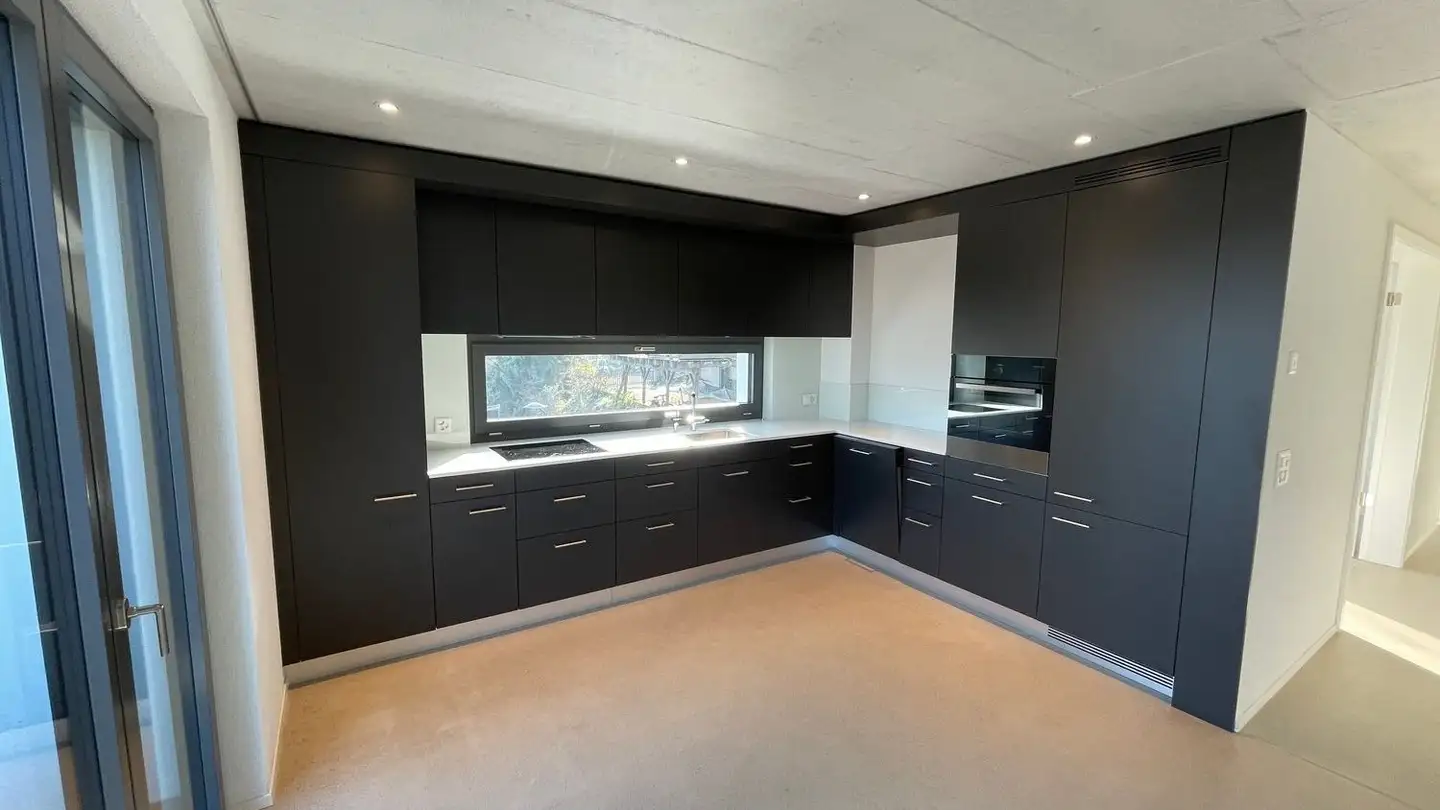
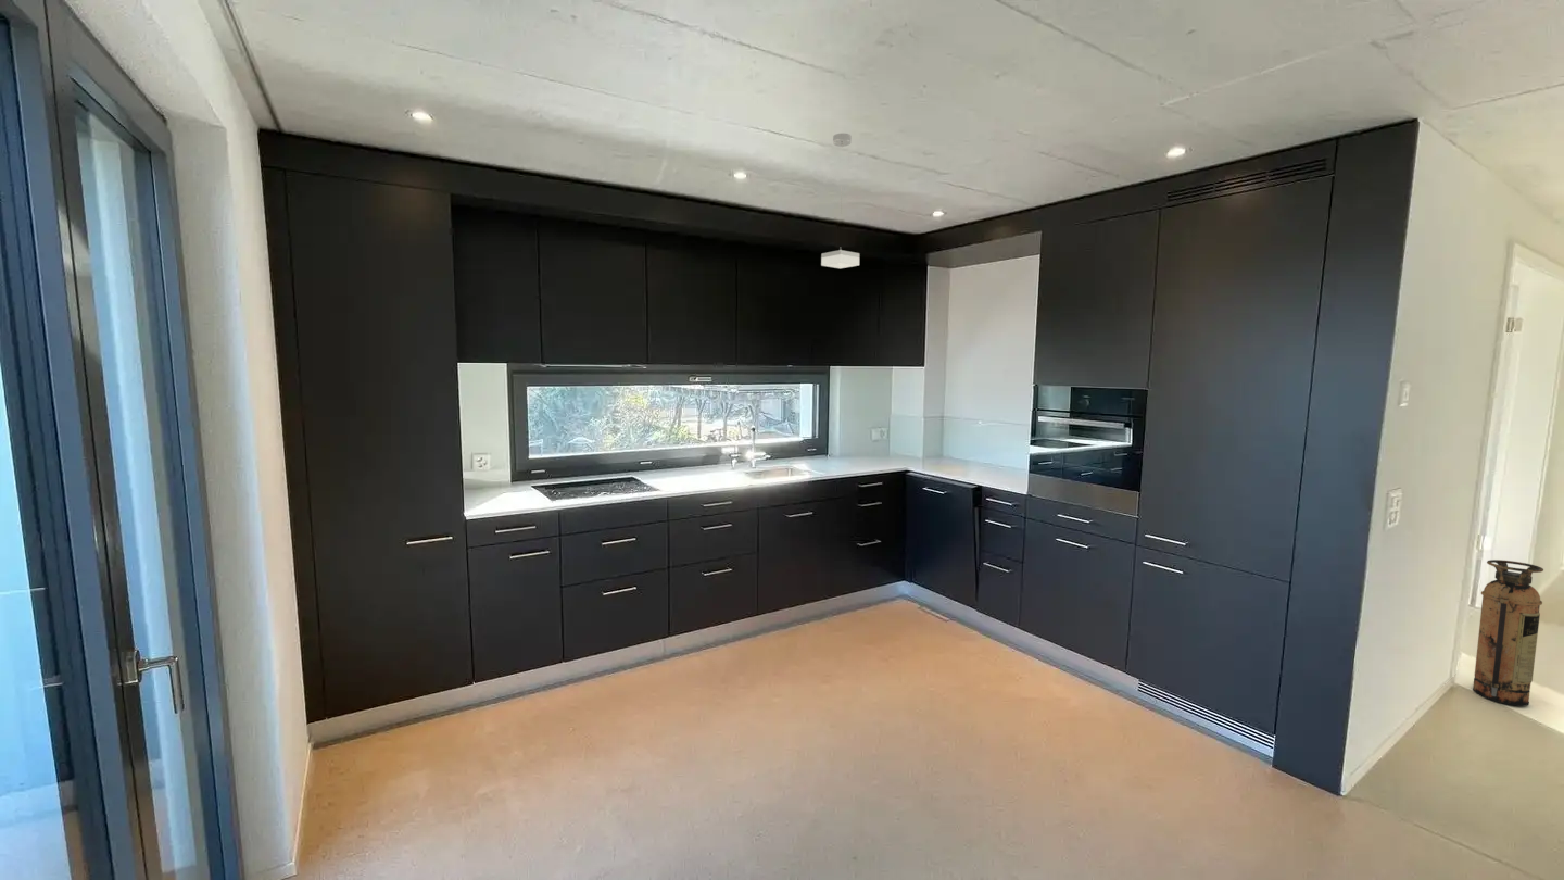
+ pendant lamp [820,133,860,269]
+ fire extinguisher [1472,558,1544,707]
